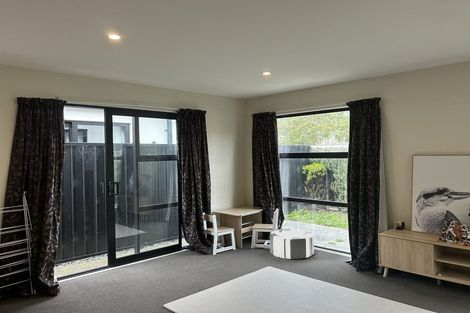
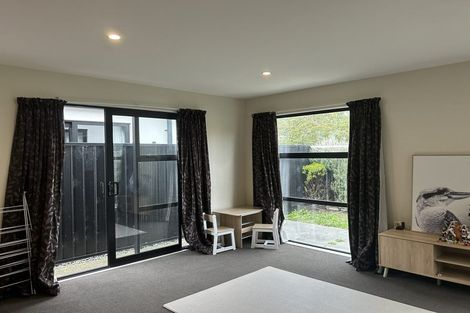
- pouf [269,228,315,260]
